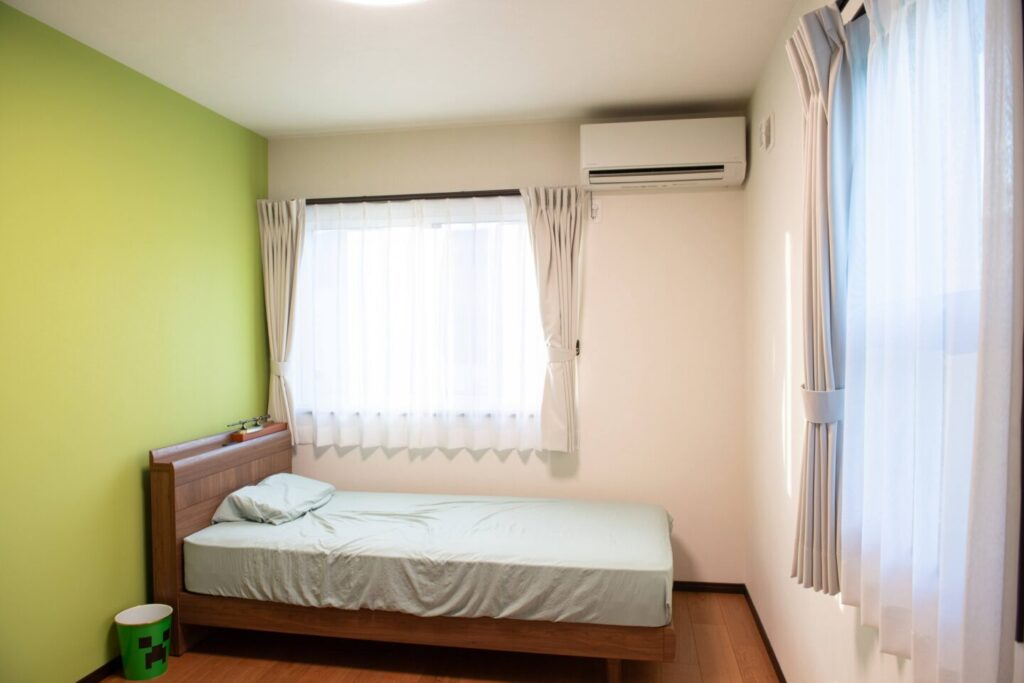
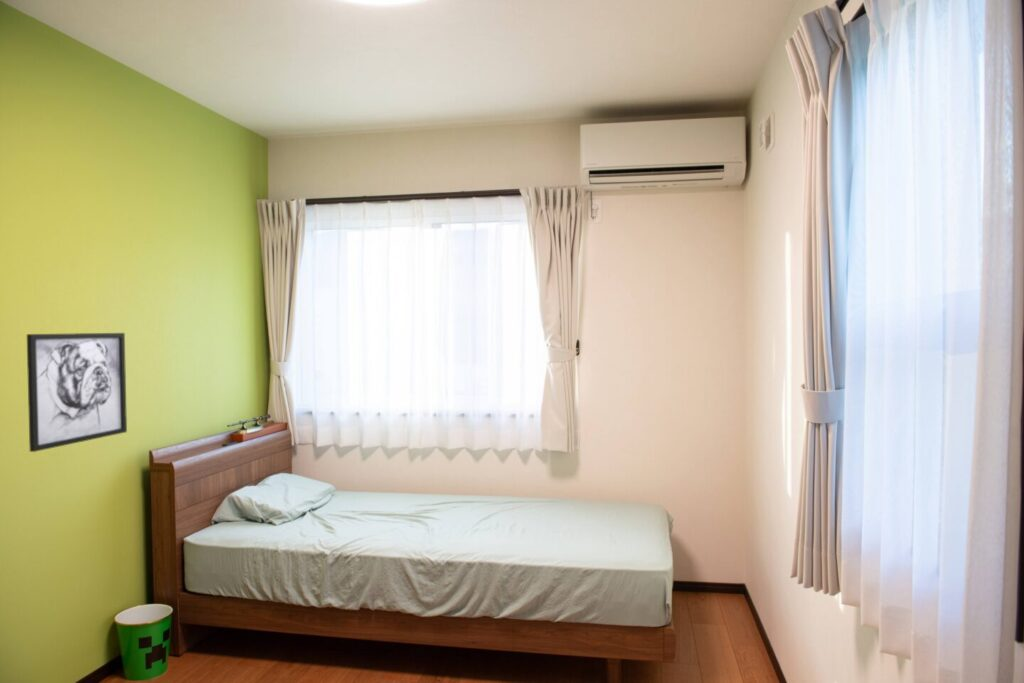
+ wall art [26,332,128,453]
